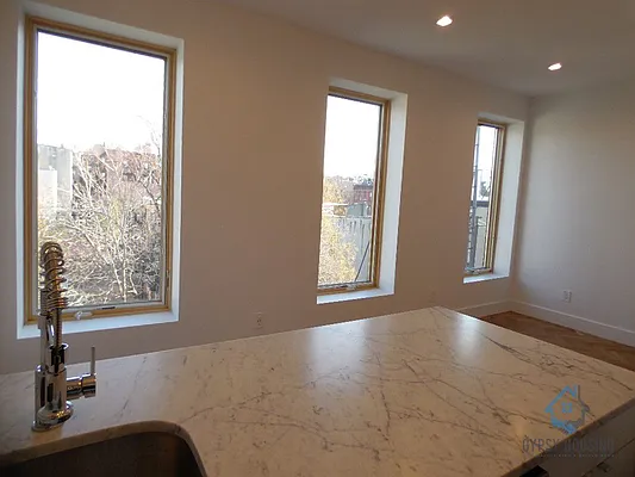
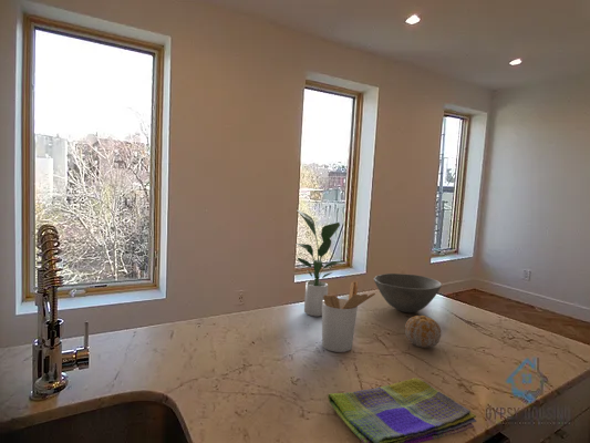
+ fruit [404,315,442,349]
+ potted plant [296,209,346,318]
+ bowl [373,272,443,313]
+ dish towel [327,377,477,443]
+ utensil holder [321,280,376,353]
